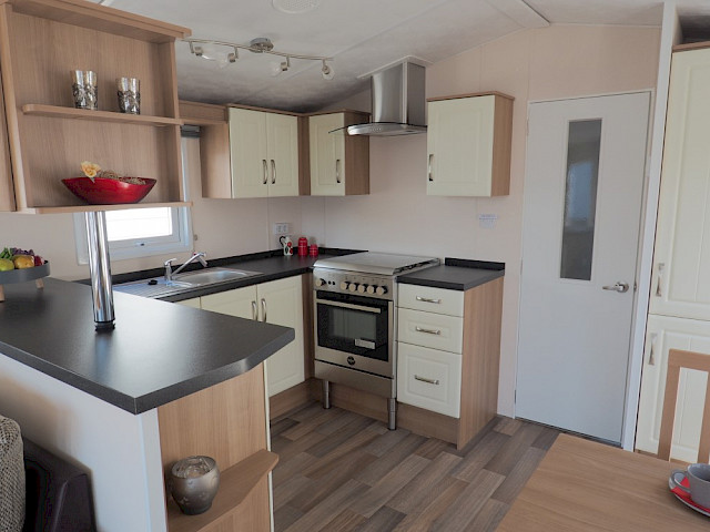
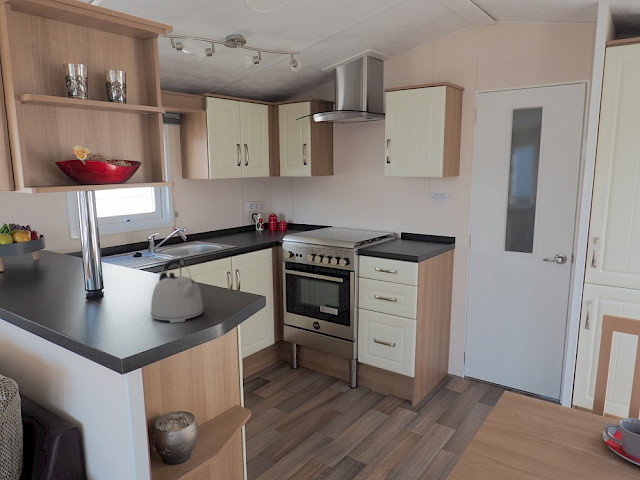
+ kettle [150,258,204,324]
